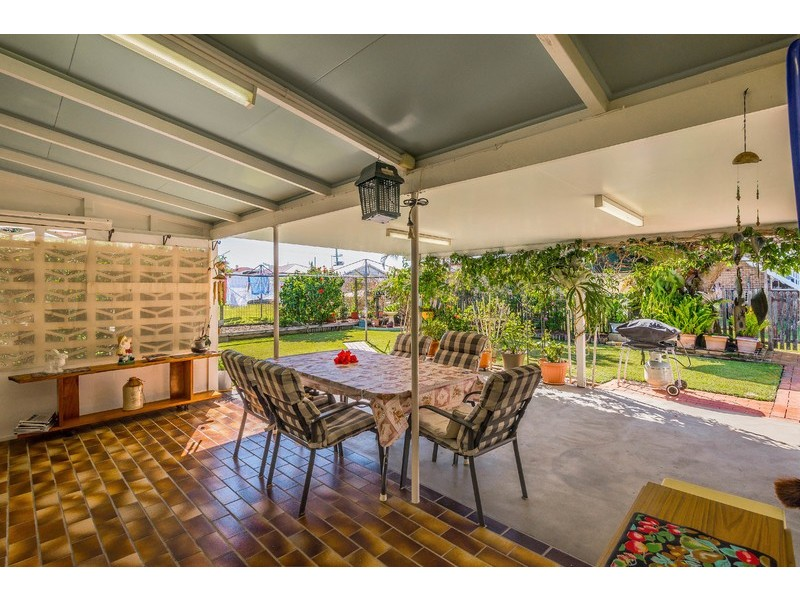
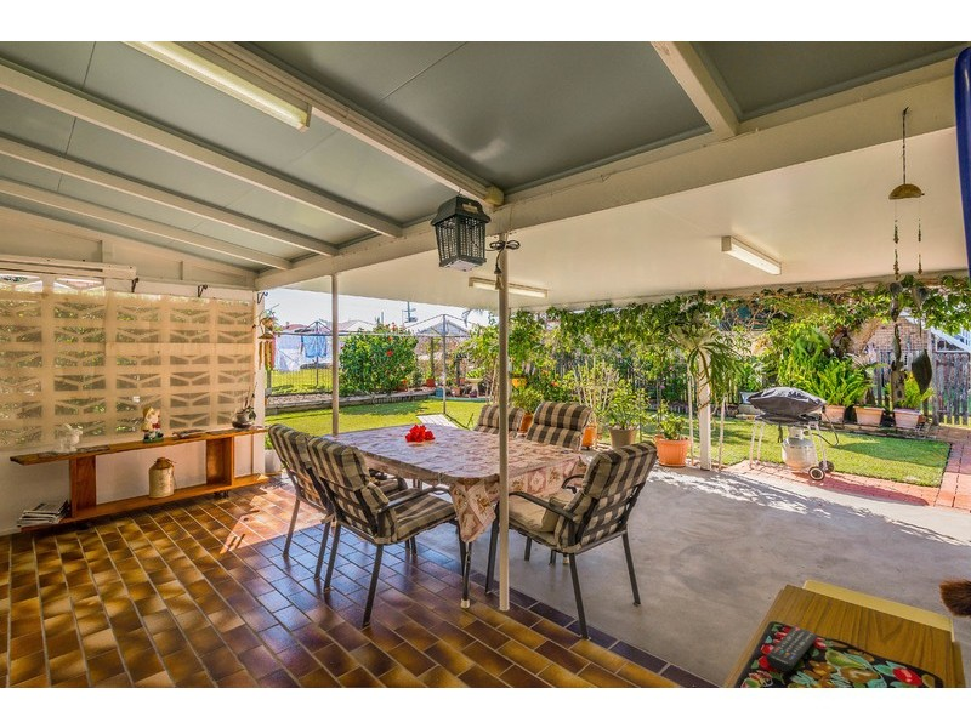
+ remote control [765,625,819,673]
